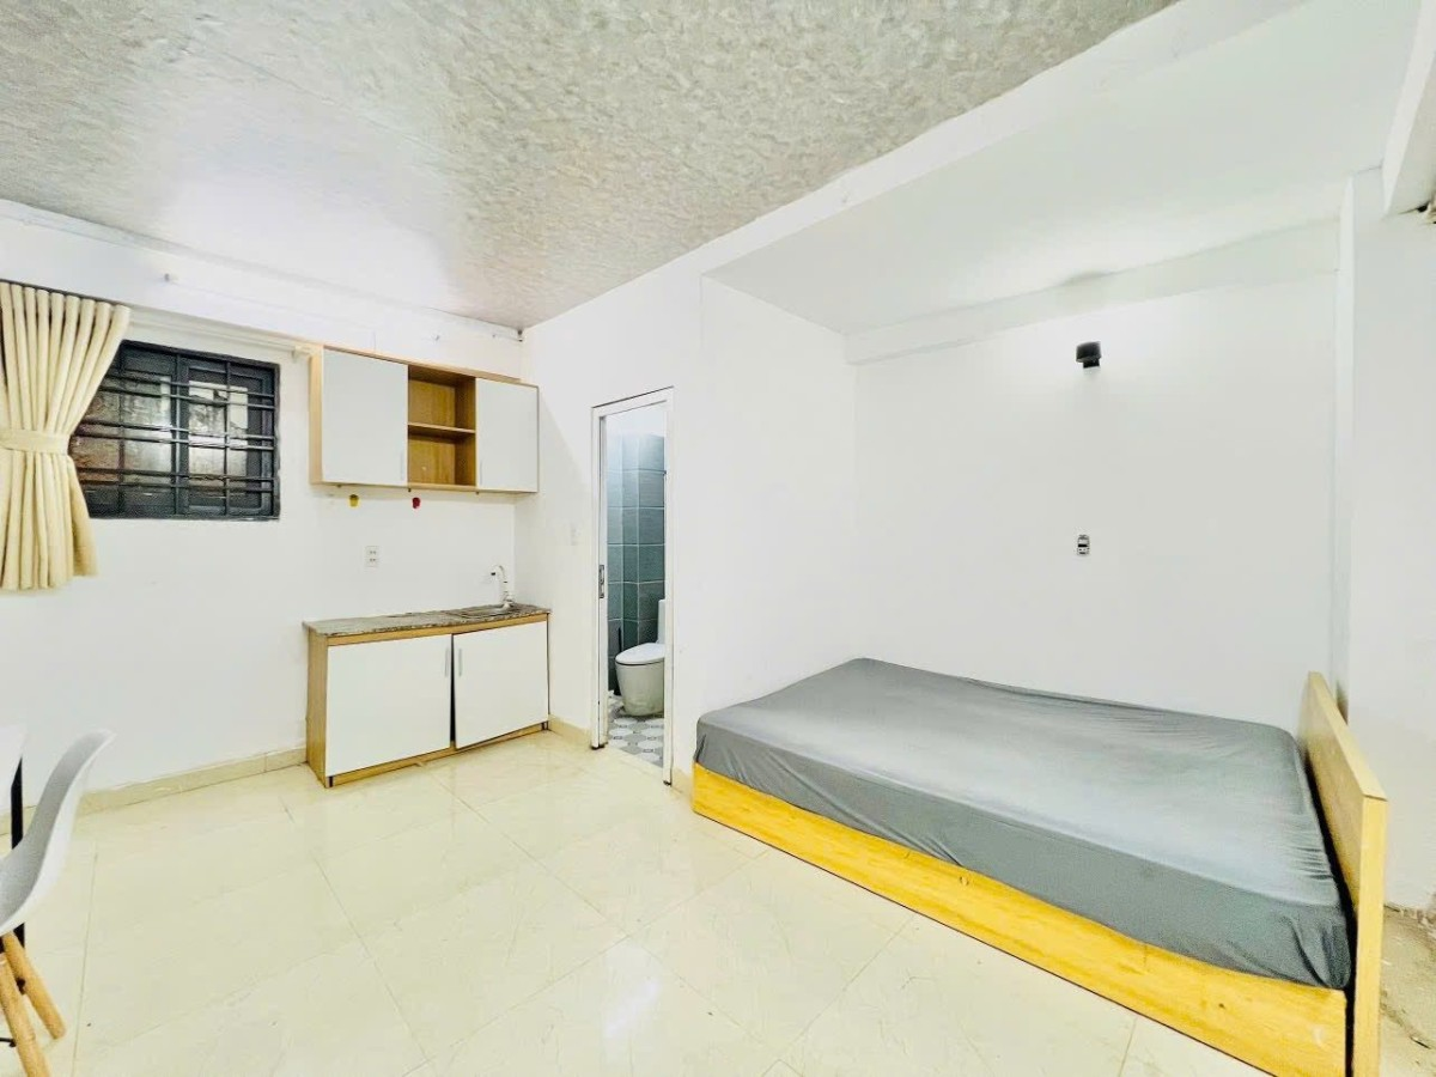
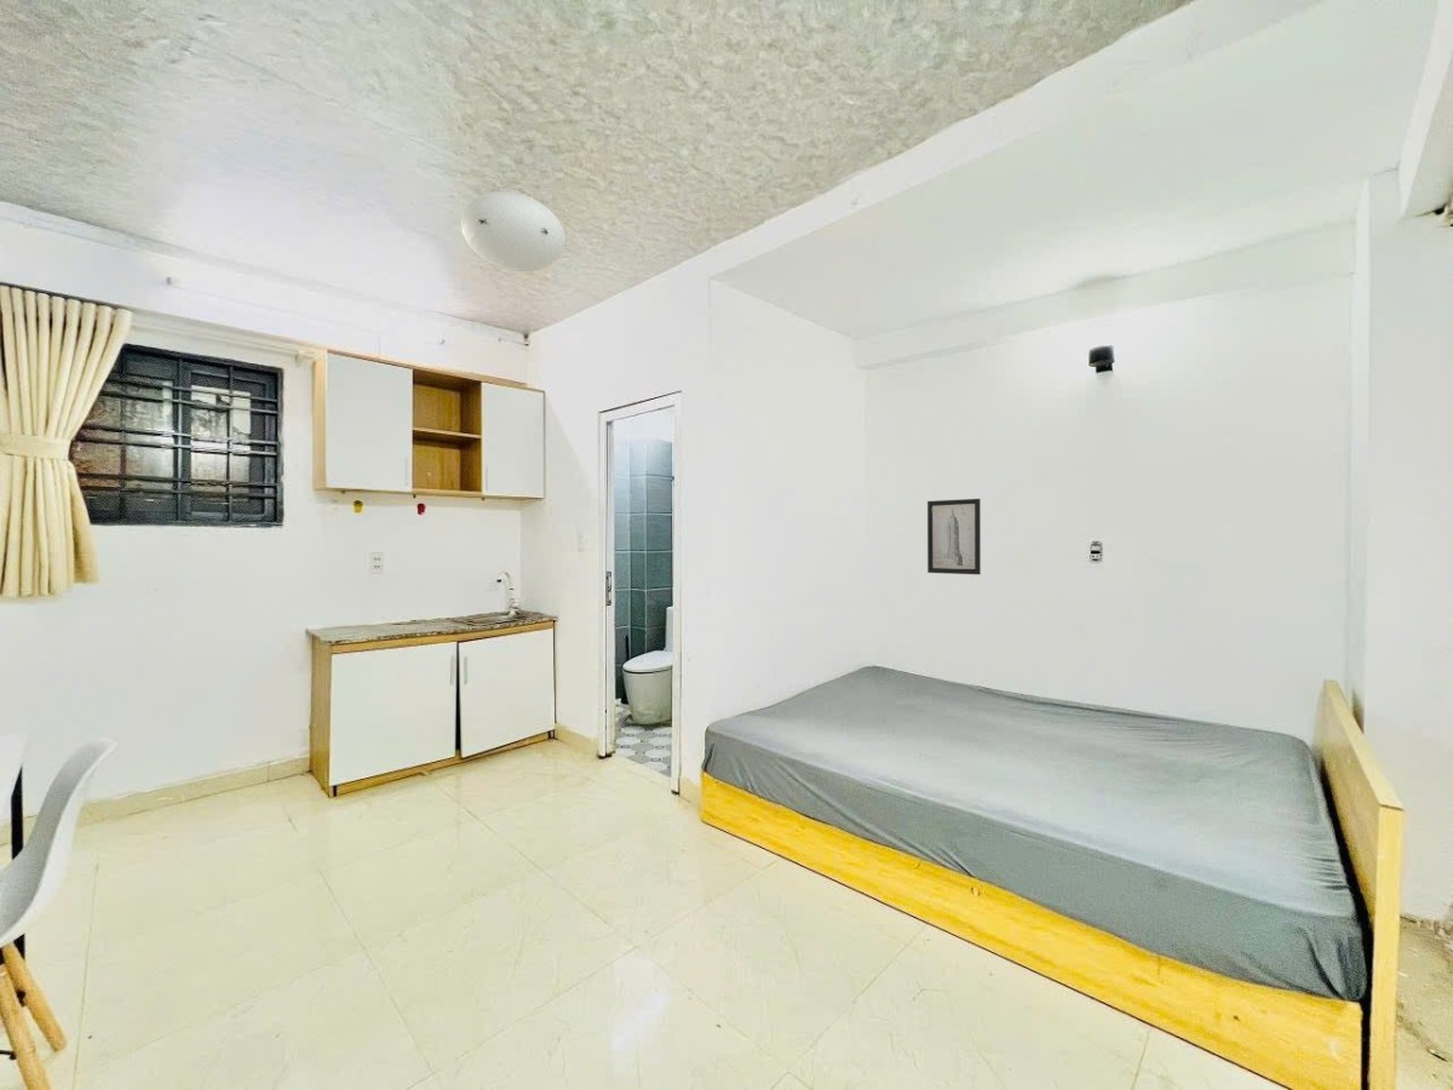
+ wall art [926,498,982,575]
+ ceiling light [460,190,567,272]
